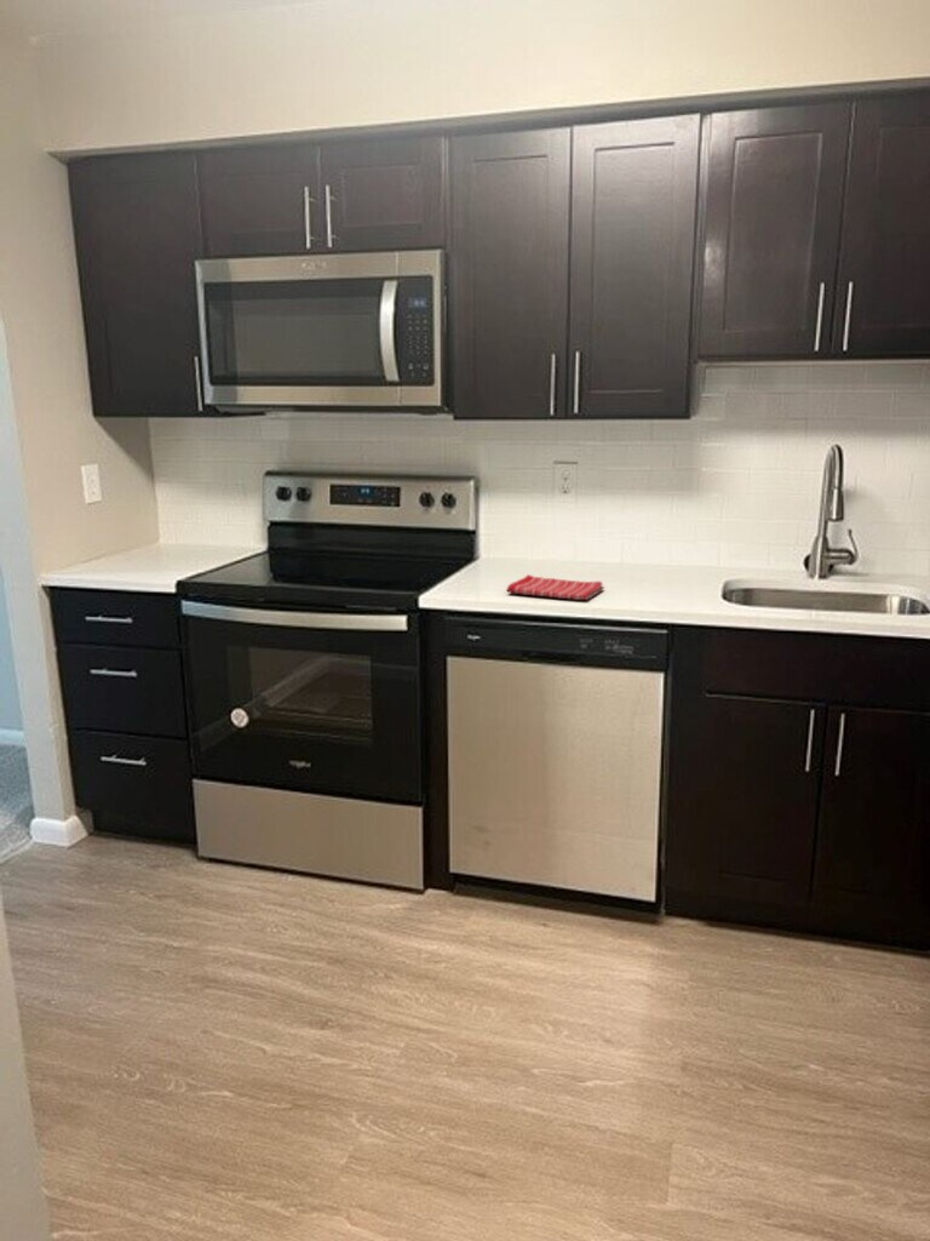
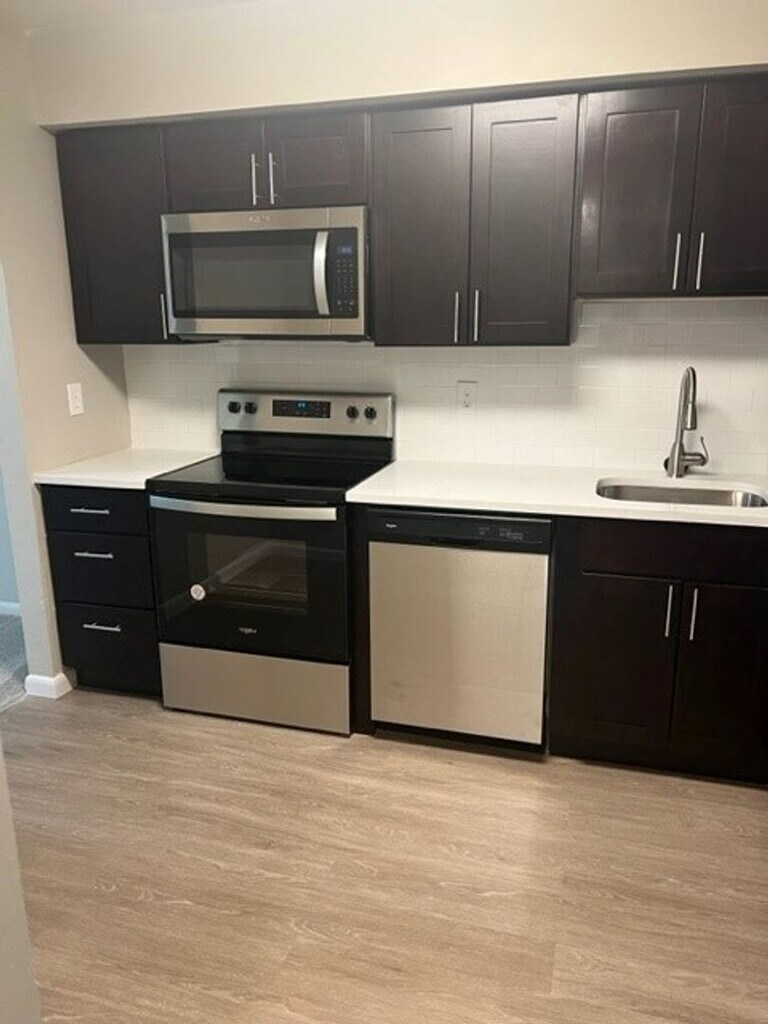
- dish towel [506,573,605,601]
